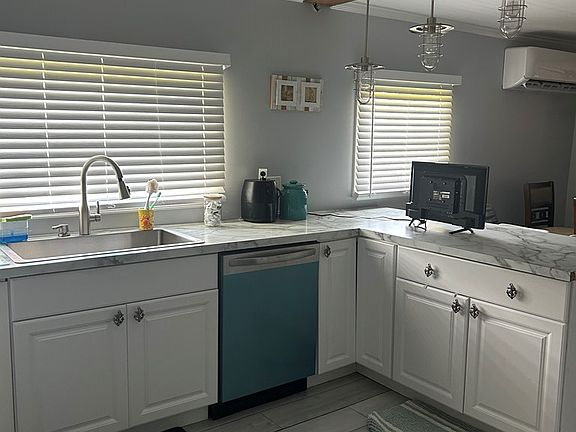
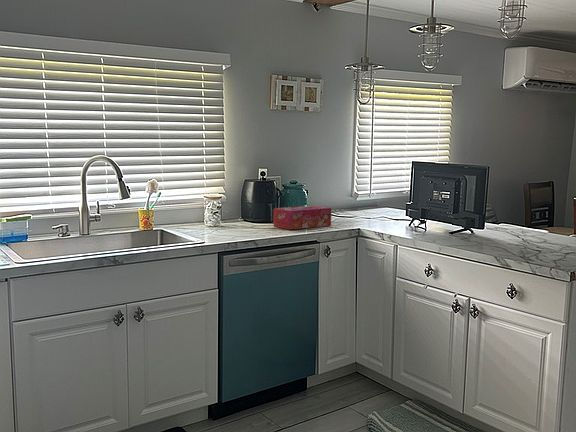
+ tissue box [273,205,332,231]
